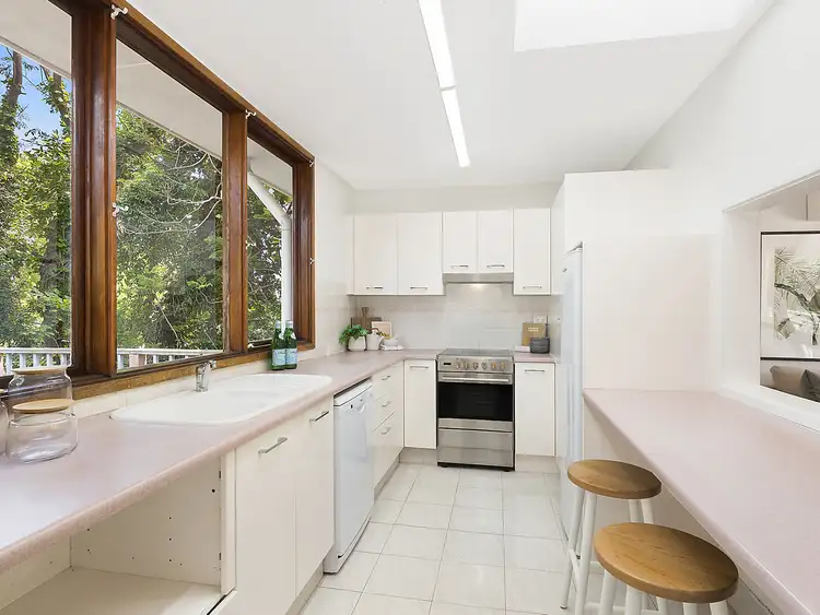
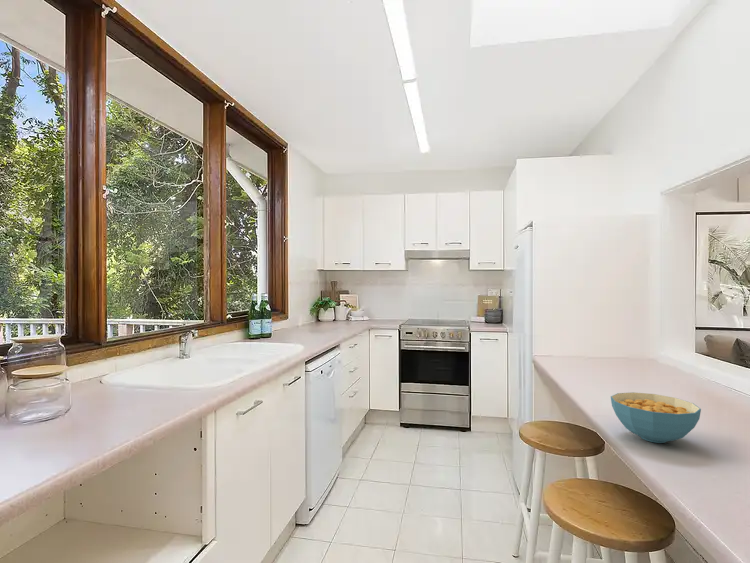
+ cereal bowl [610,391,702,444]
